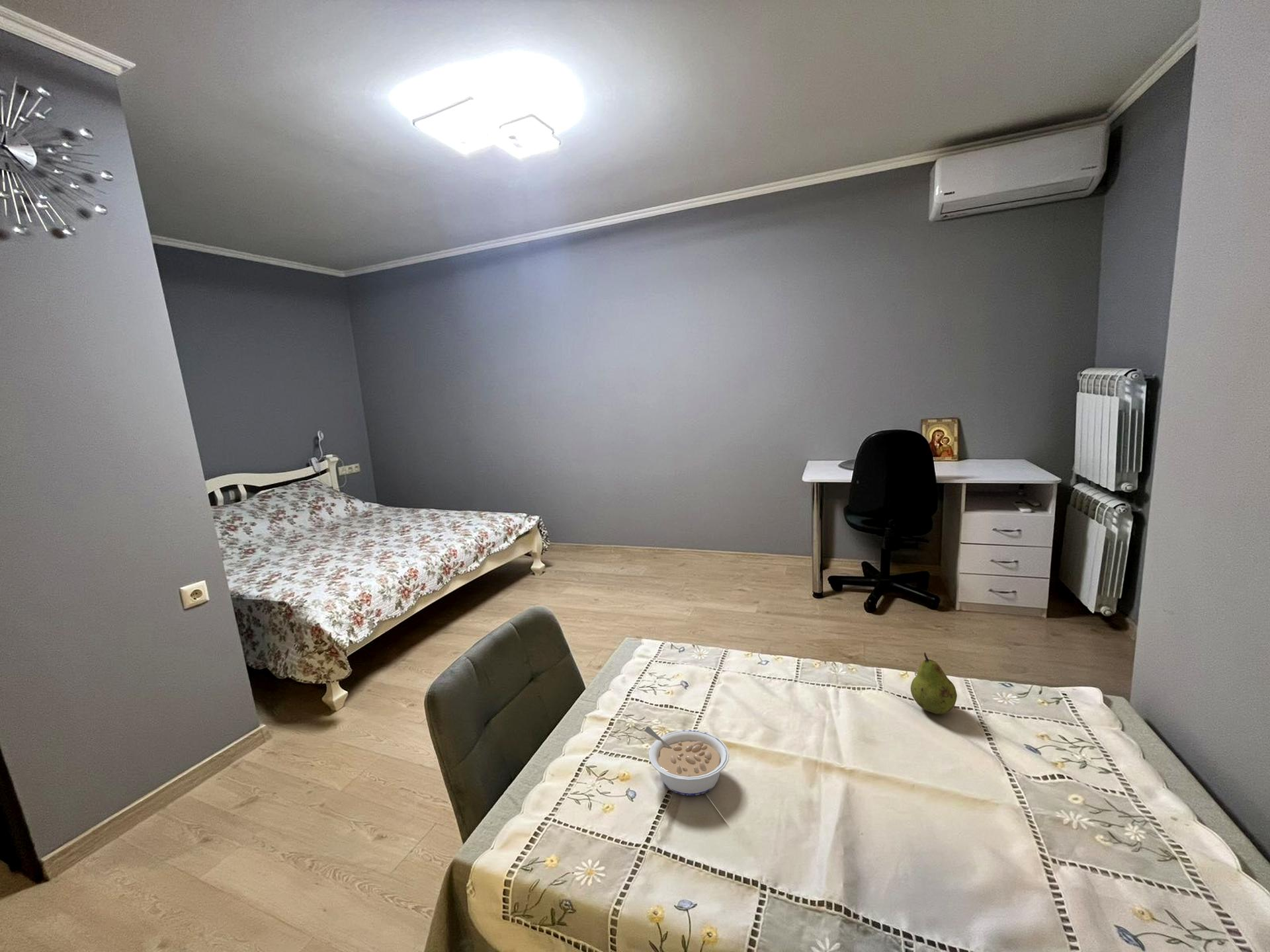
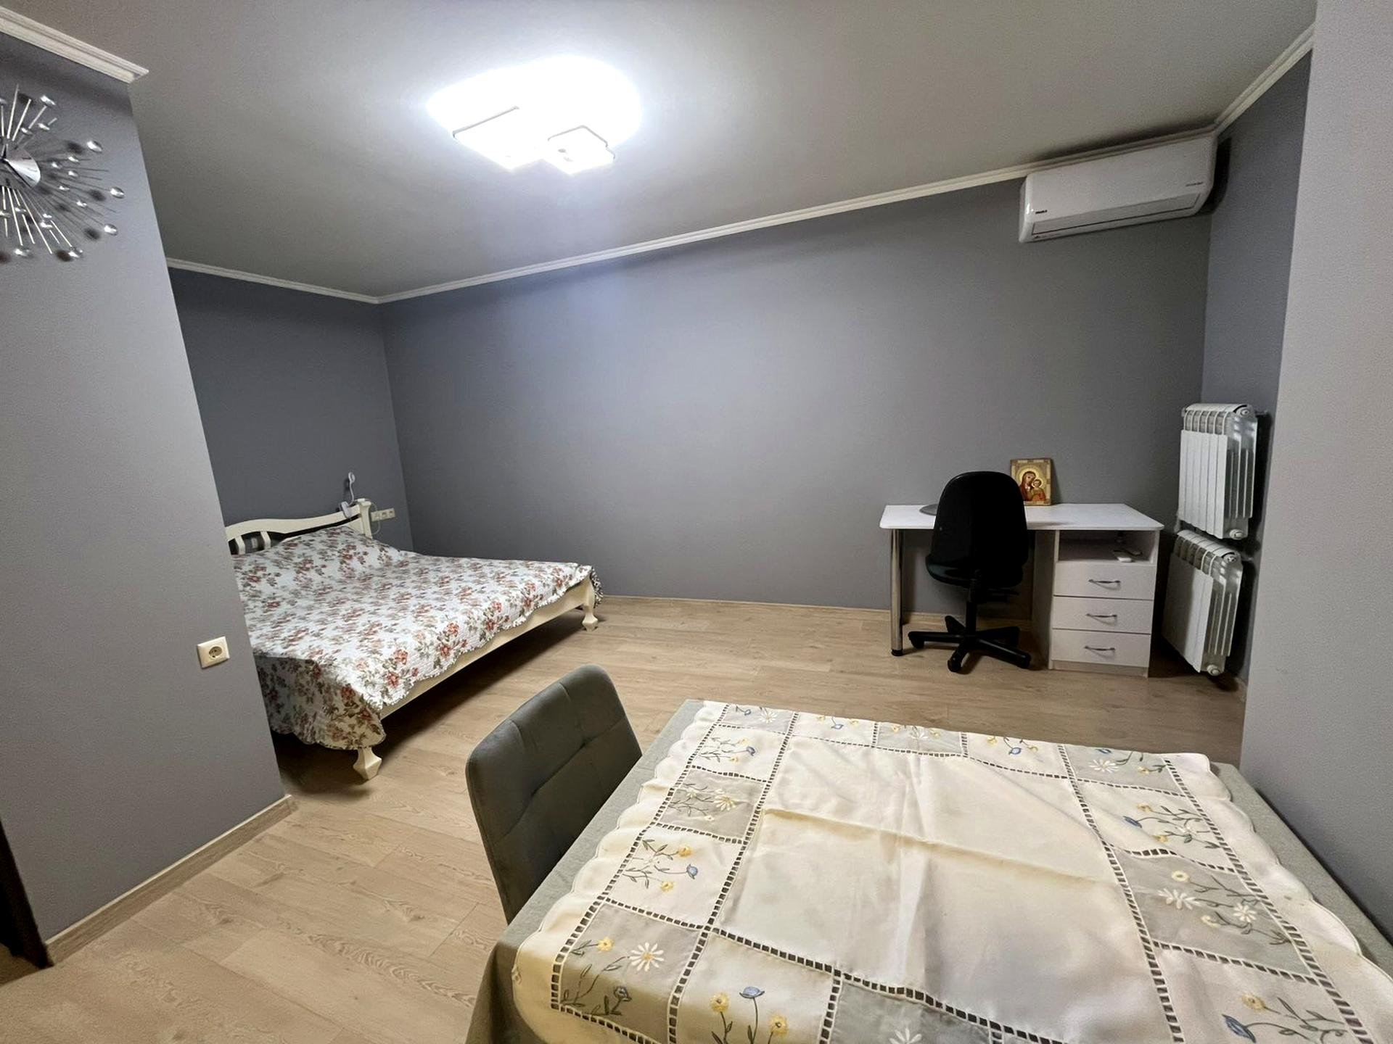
- fruit [910,652,958,715]
- legume [644,726,730,797]
